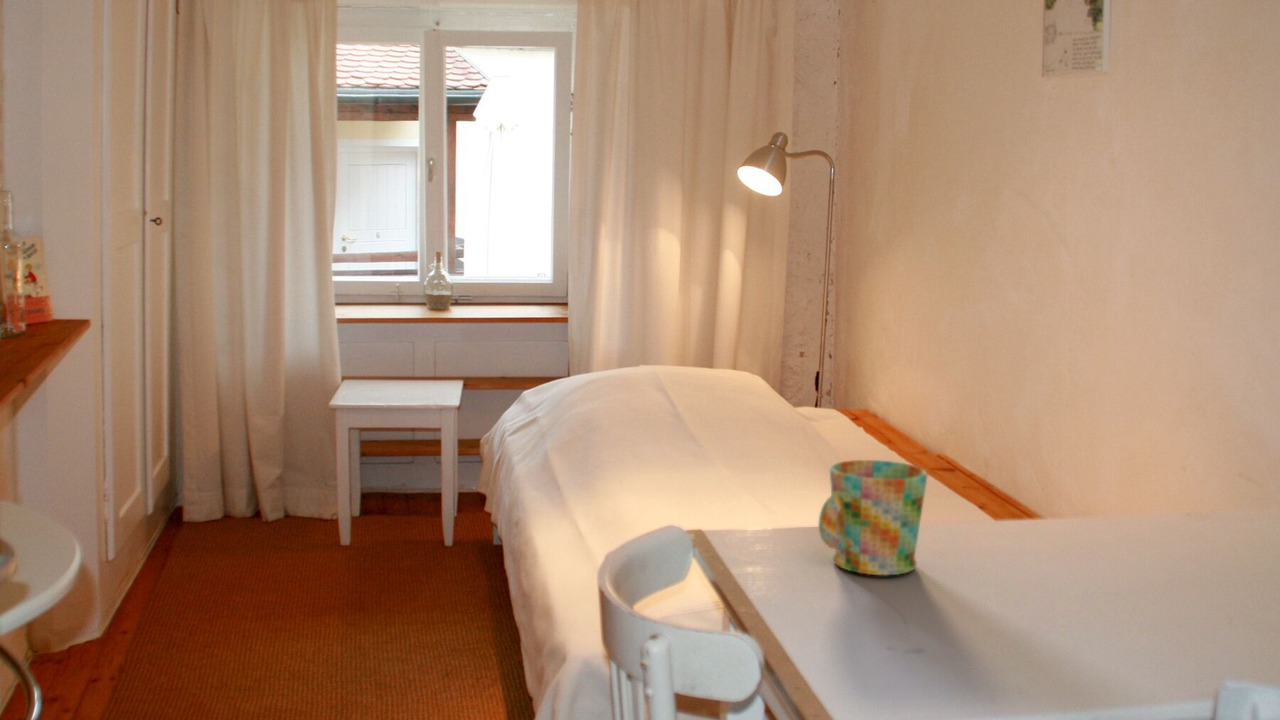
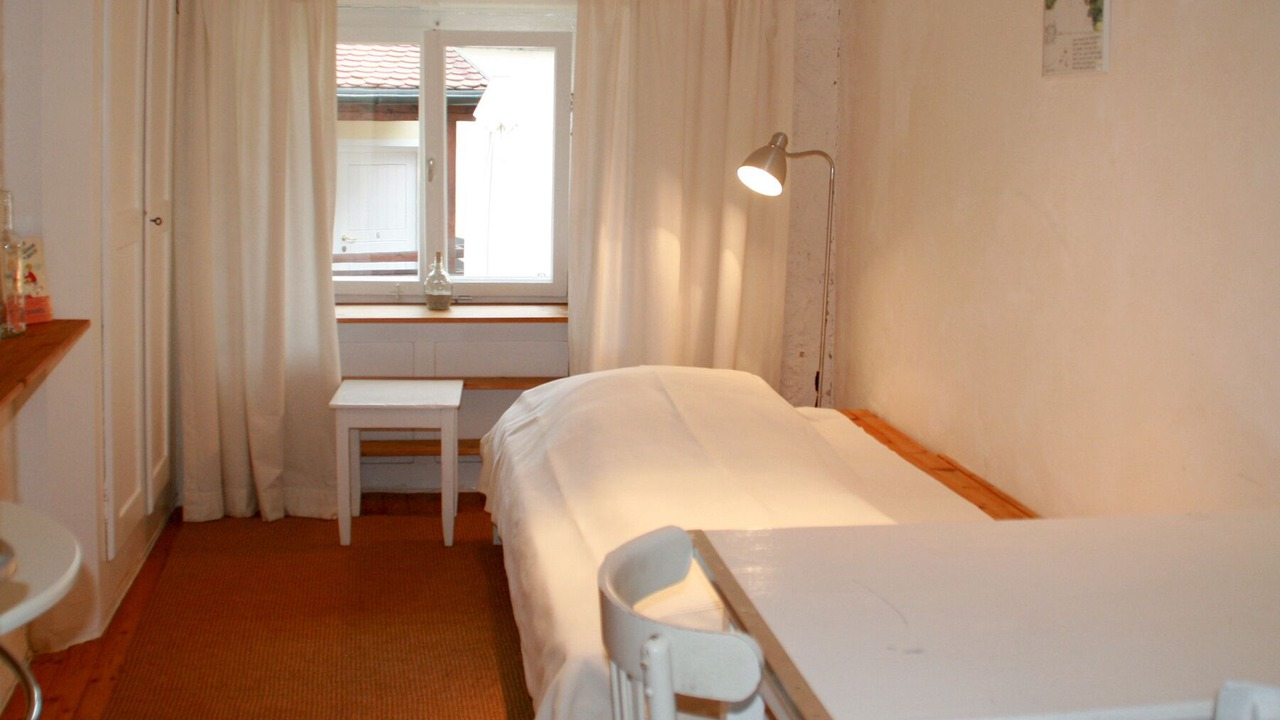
- mug [818,459,929,576]
